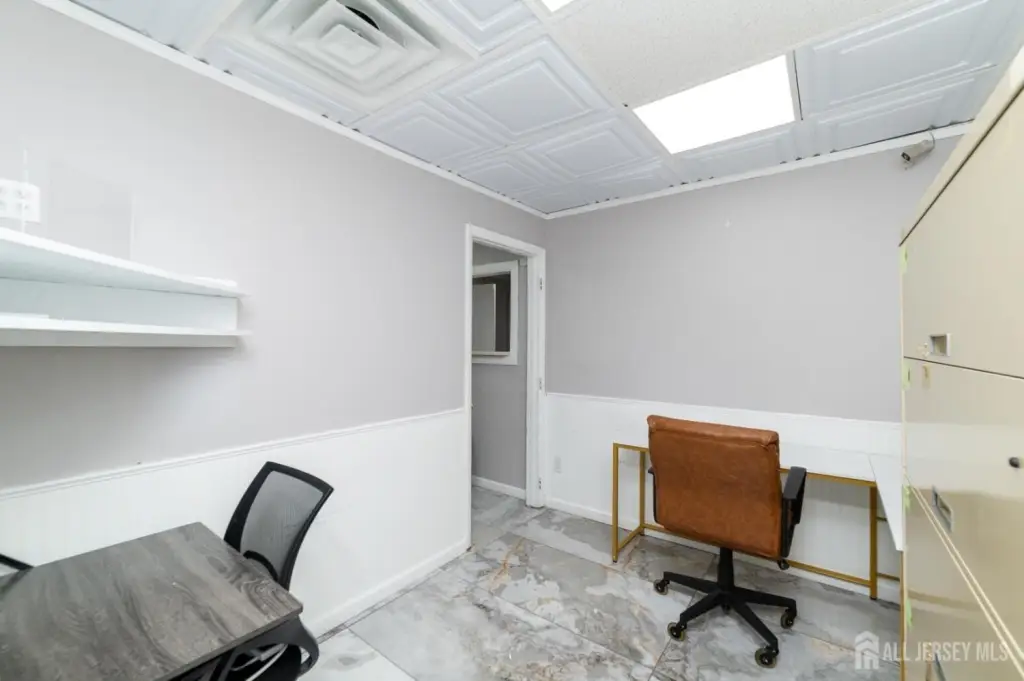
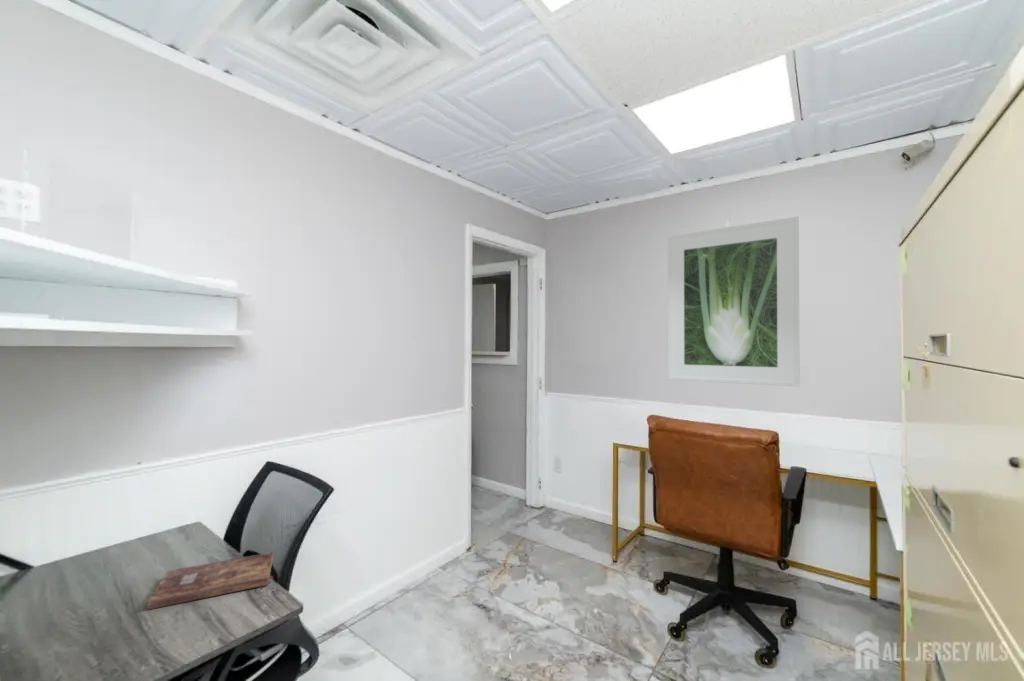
+ bible [146,551,274,611]
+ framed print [667,216,801,388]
